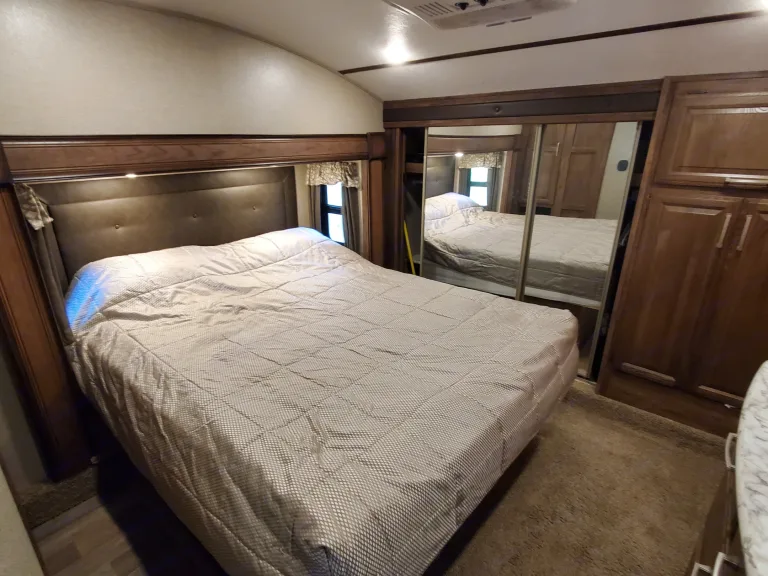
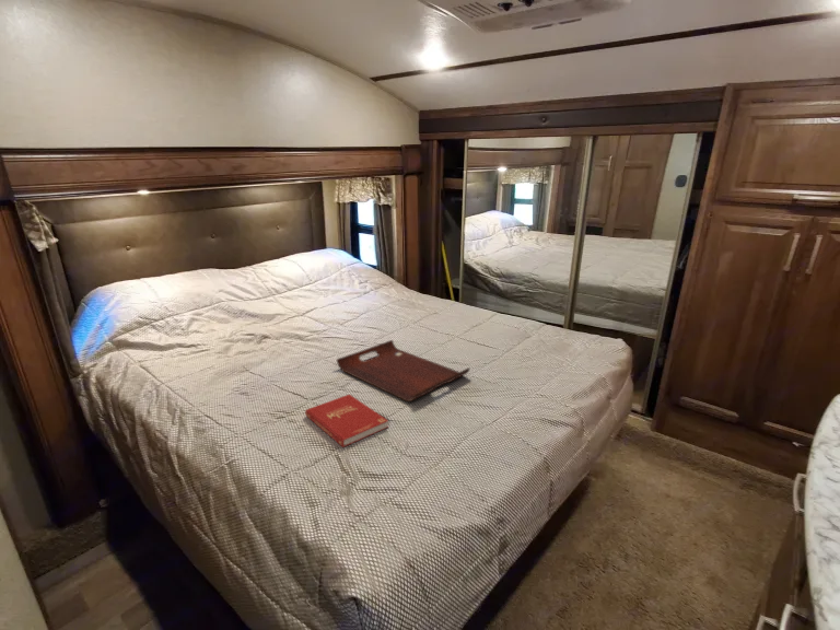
+ book [304,394,389,448]
+ serving tray [336,339,470,402]
